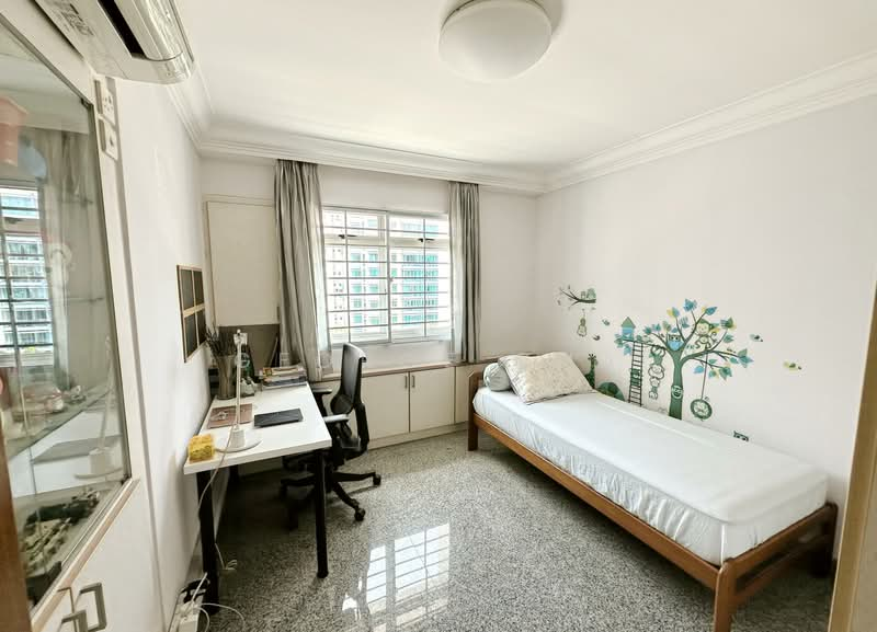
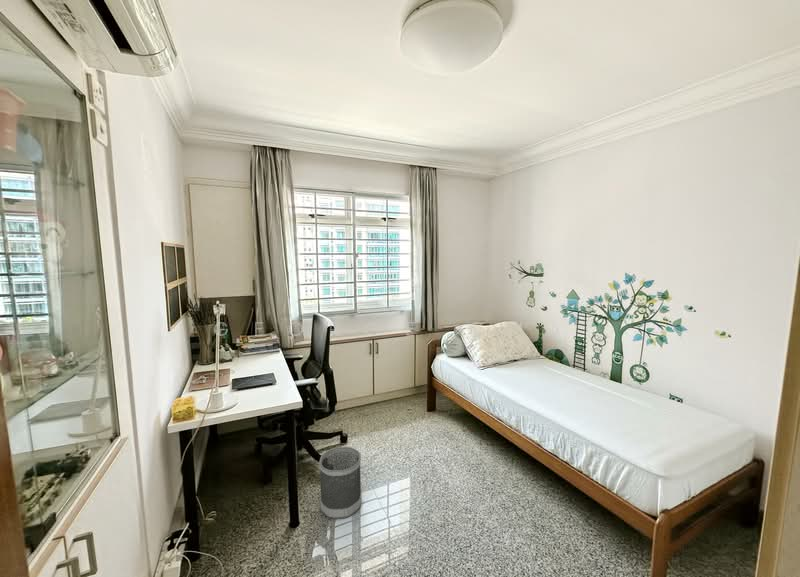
+ wastebasket [318,446,363,520]
